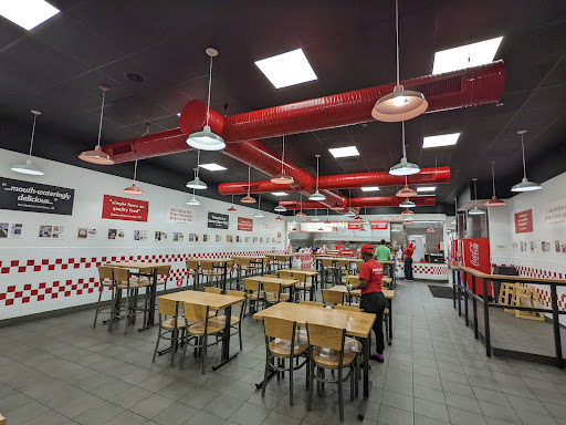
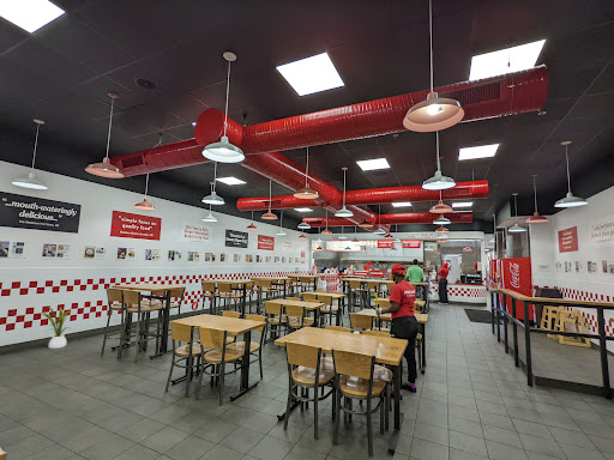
+ house plant [40,305,71,350]
